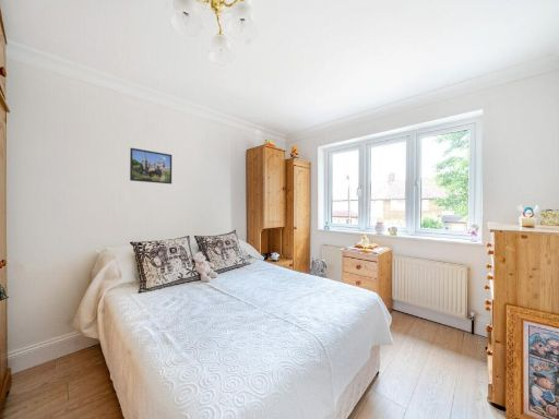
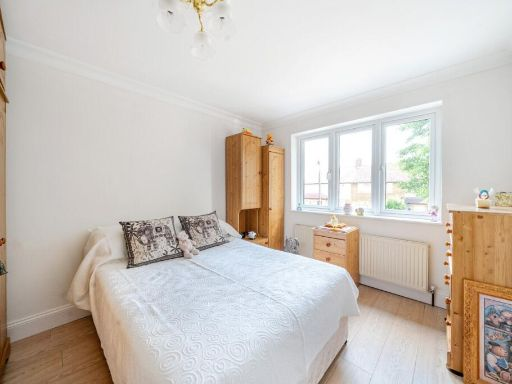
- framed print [129,147,173,184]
